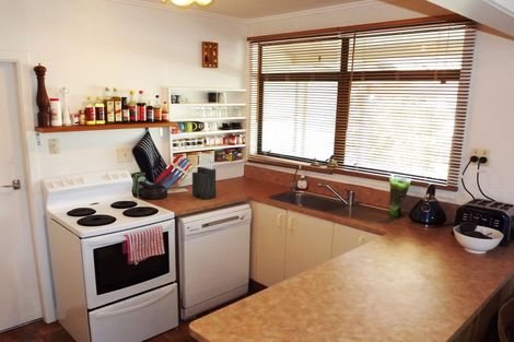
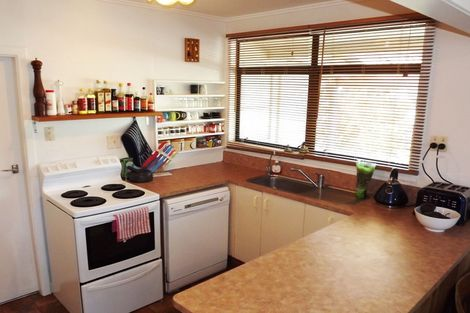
- knife block [191,152,217,201]
